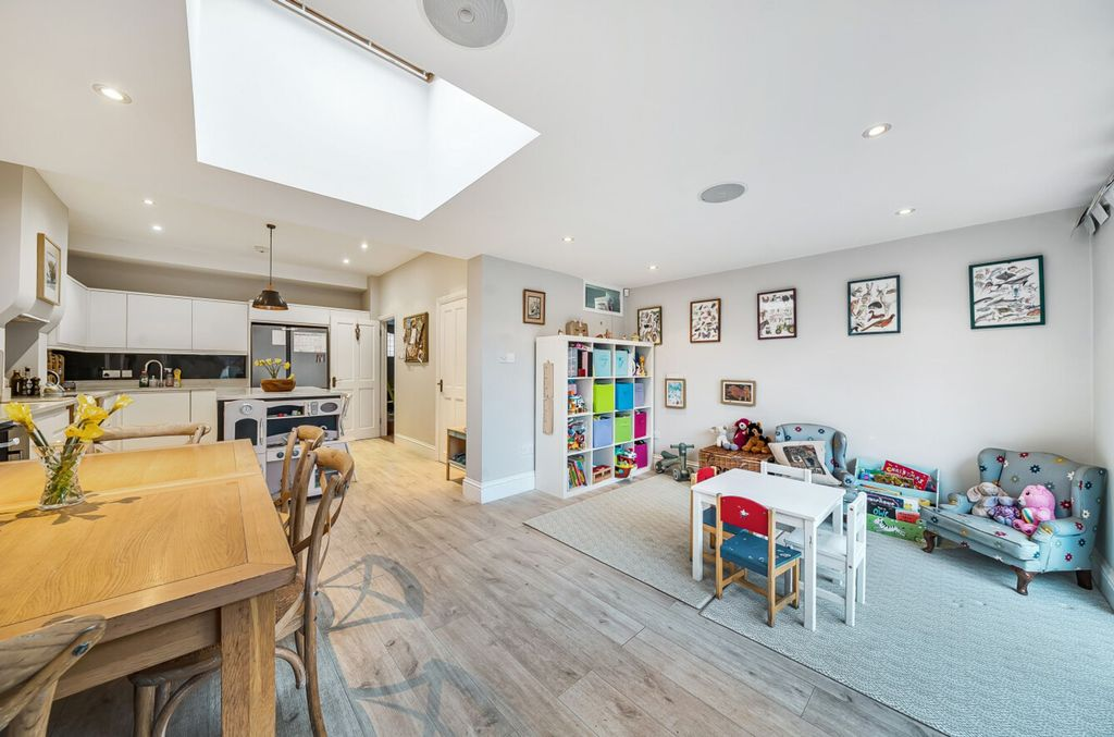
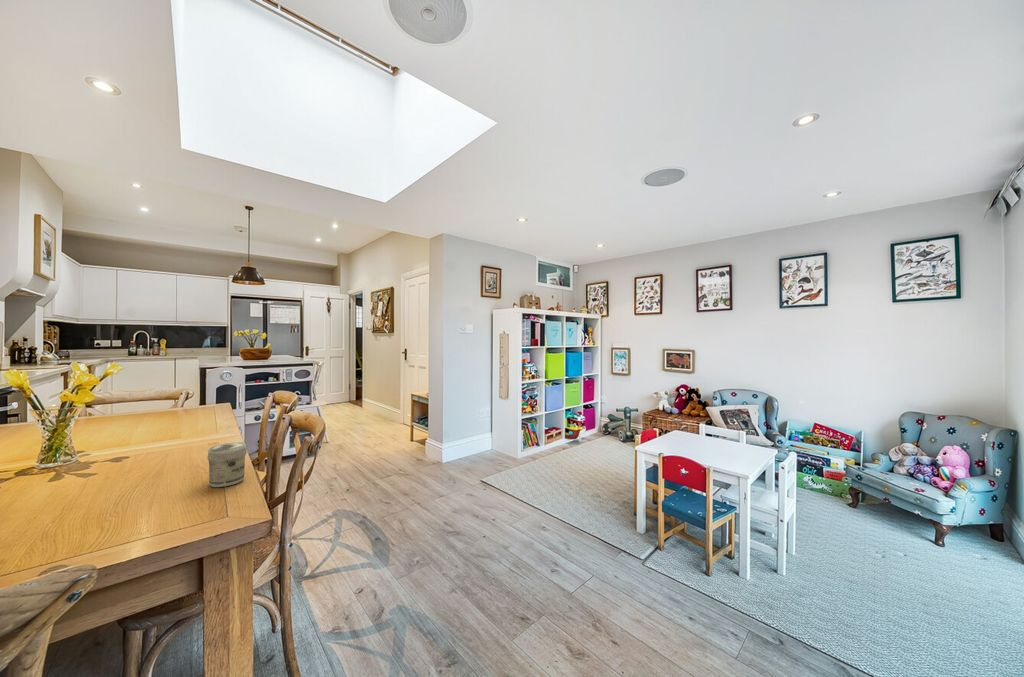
+ jar [207,441,248,488]
